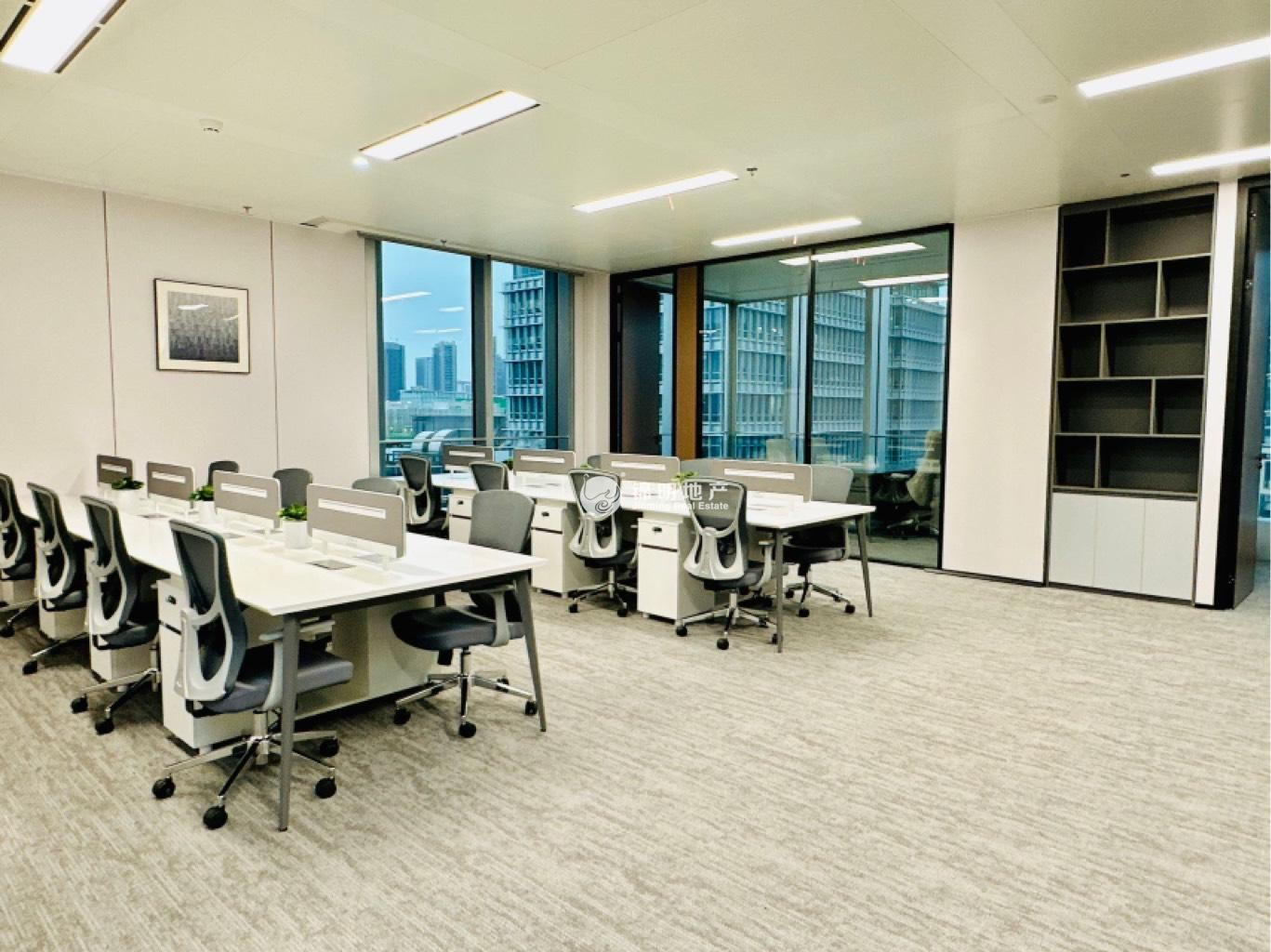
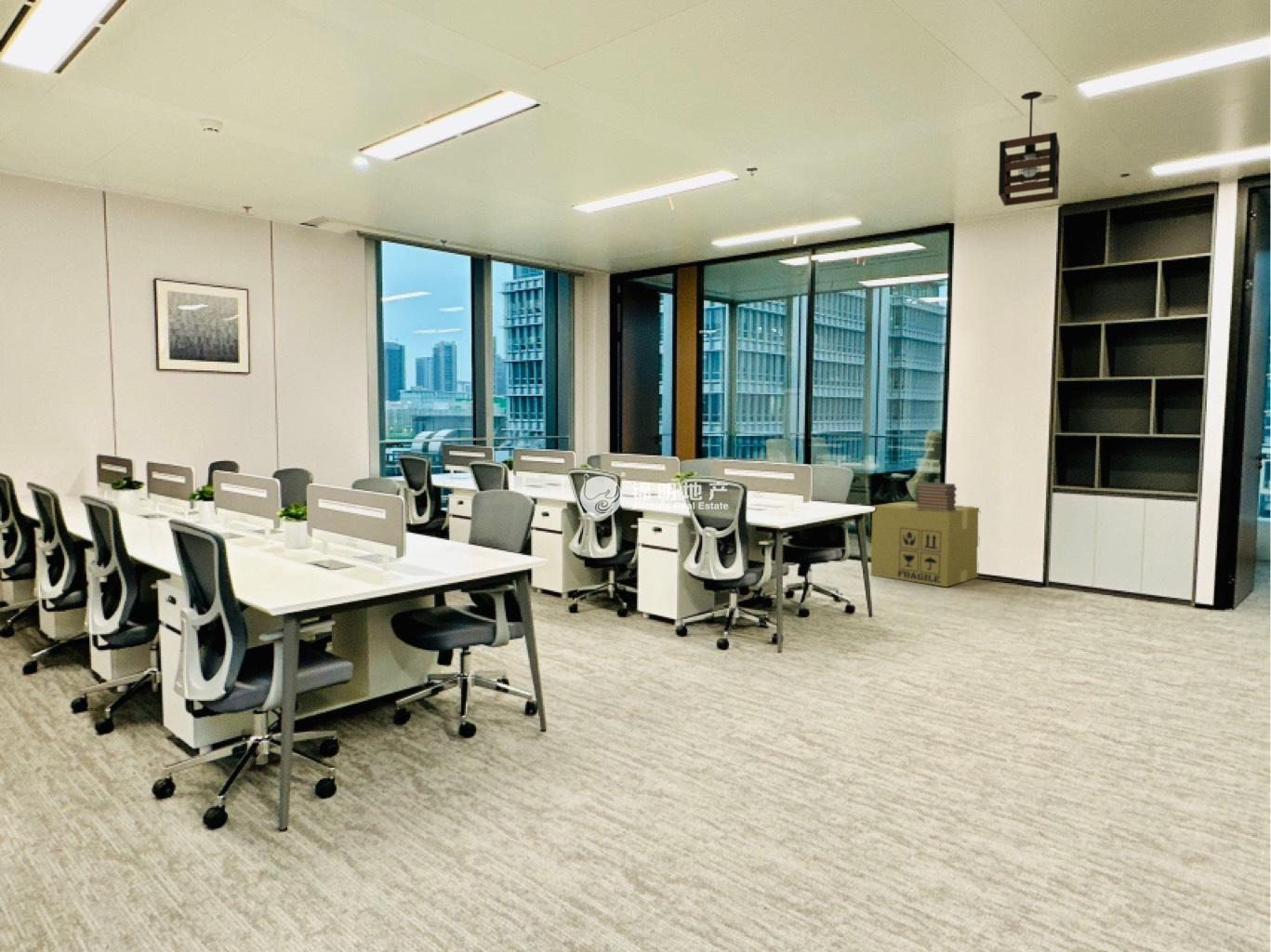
+ cardboard box [869,500,980,588]
+ book stack [915,482,958,512]
+ pendant light [998,90,1061,207]
